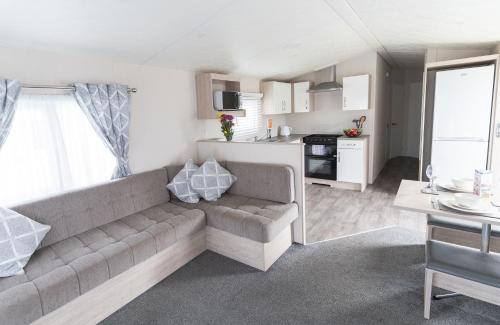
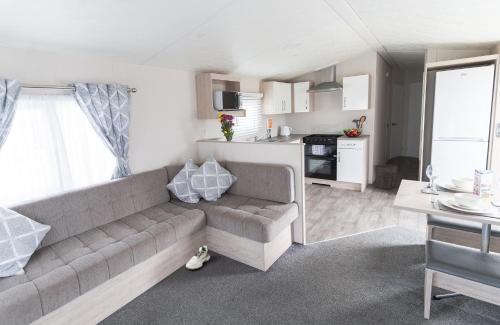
+ shoe [185,244,211,270]
+ waste bin [373,164,399,190]
